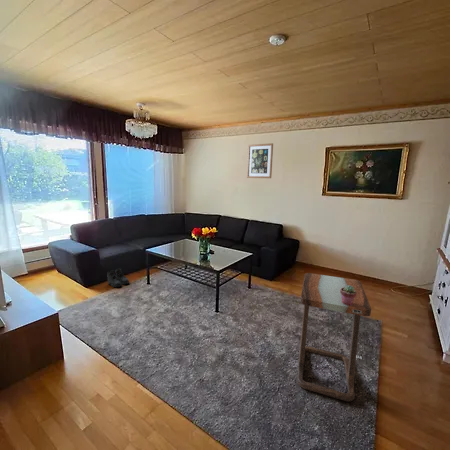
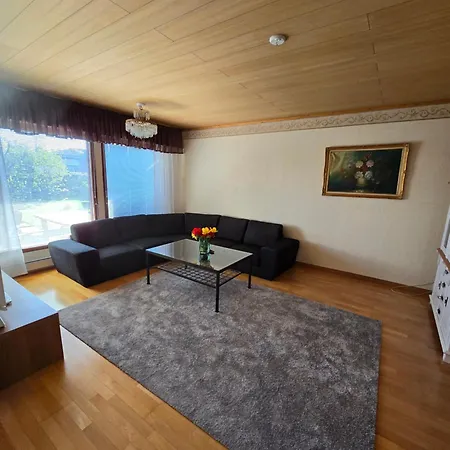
- potted succulent [340,285,357,306]
- wall art [246,142,274,179]
- boots [107,267,130,288]
- side table [296,272,372,402]
